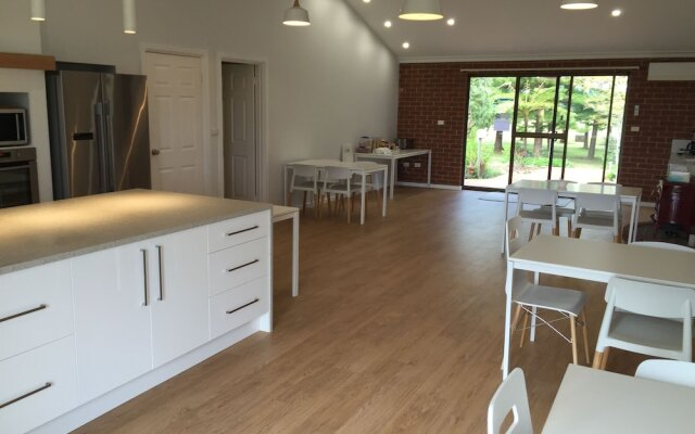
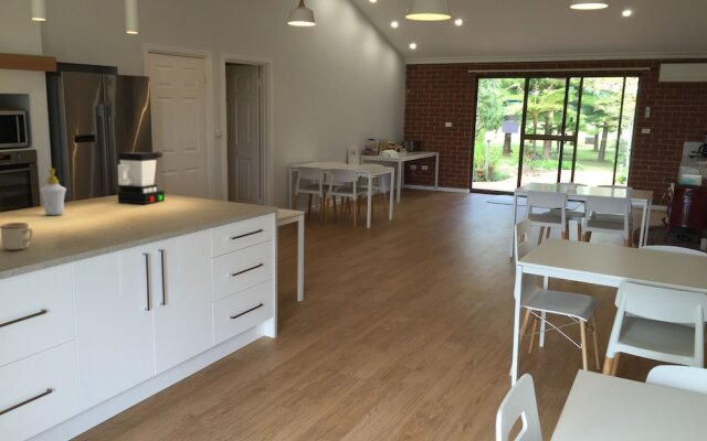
+ soap bottle [39,168,67,216]
+ coffee maker [117,151,166,205]
+ mug [0,222,34,251]
